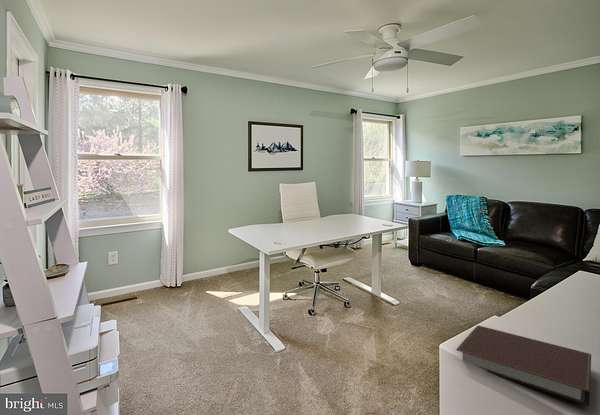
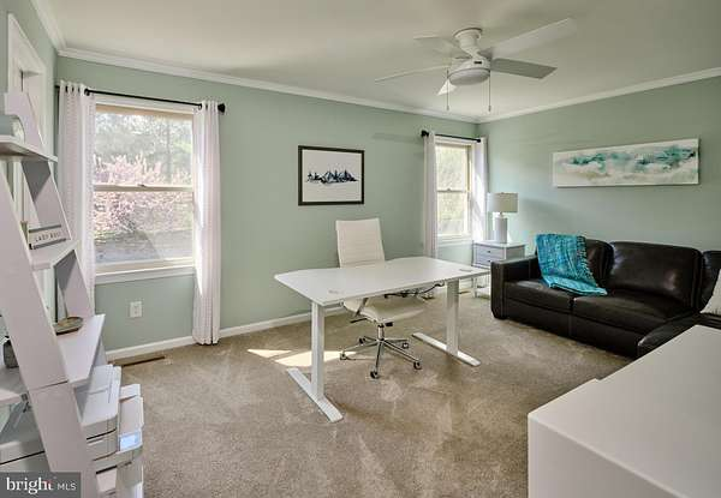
- notebook [455,324,592,407]
